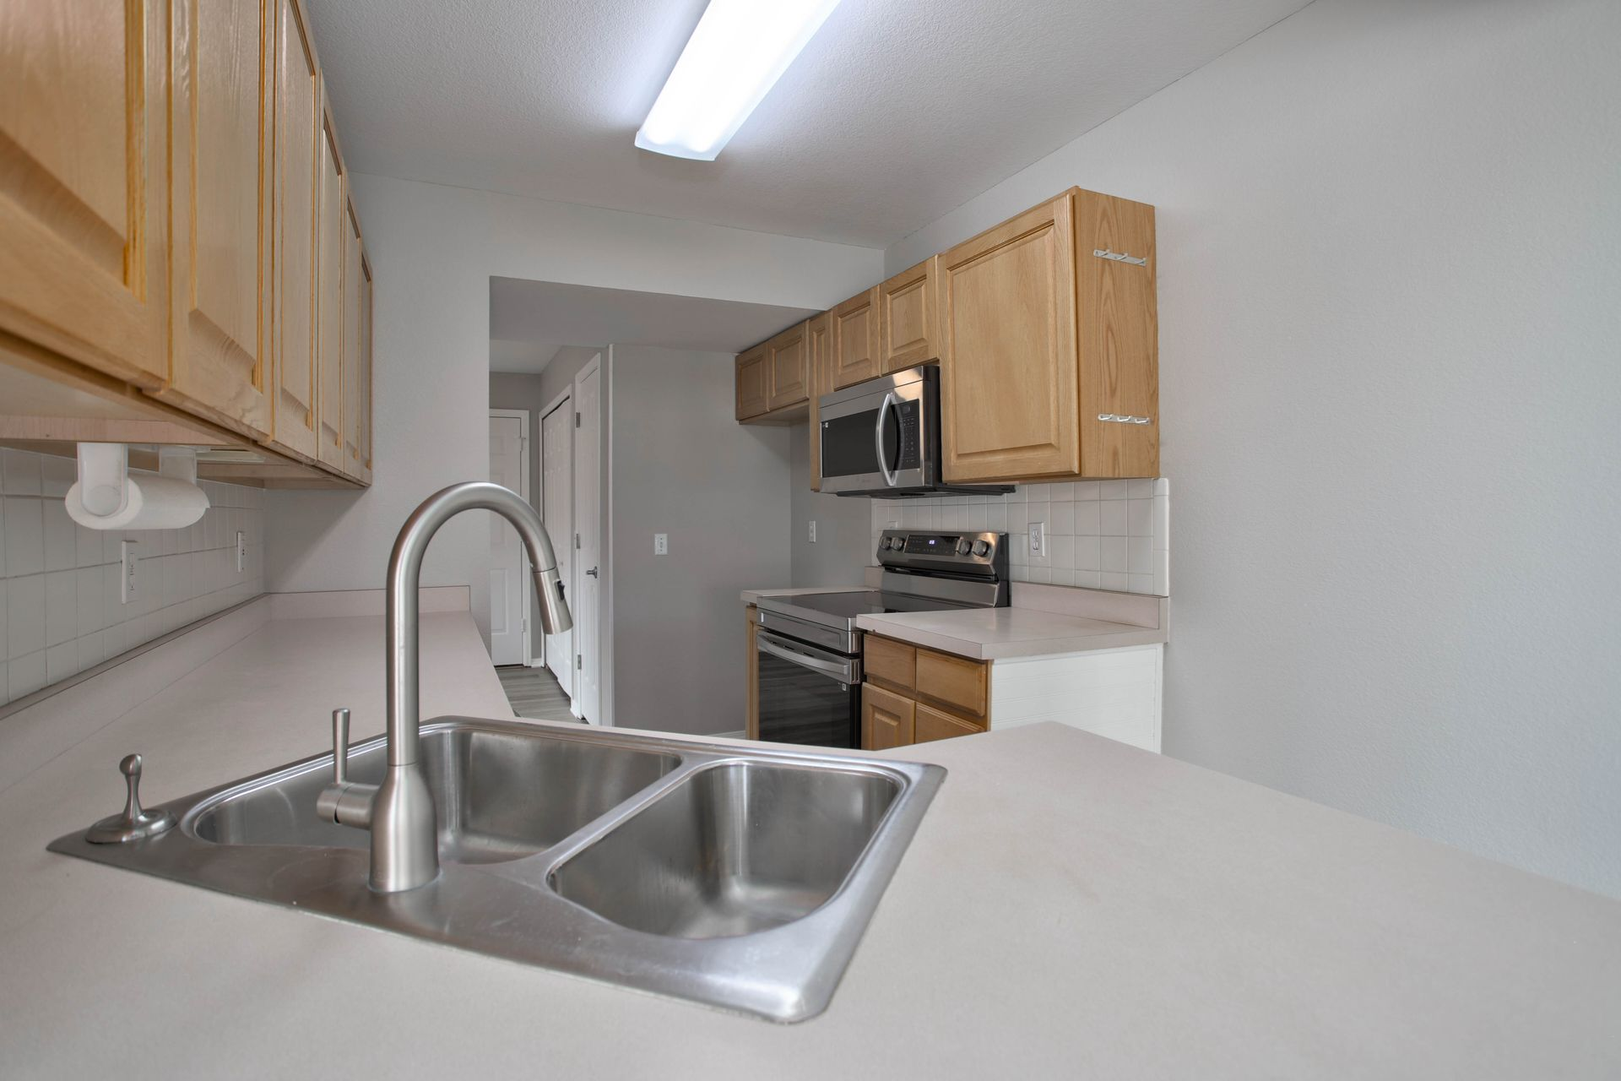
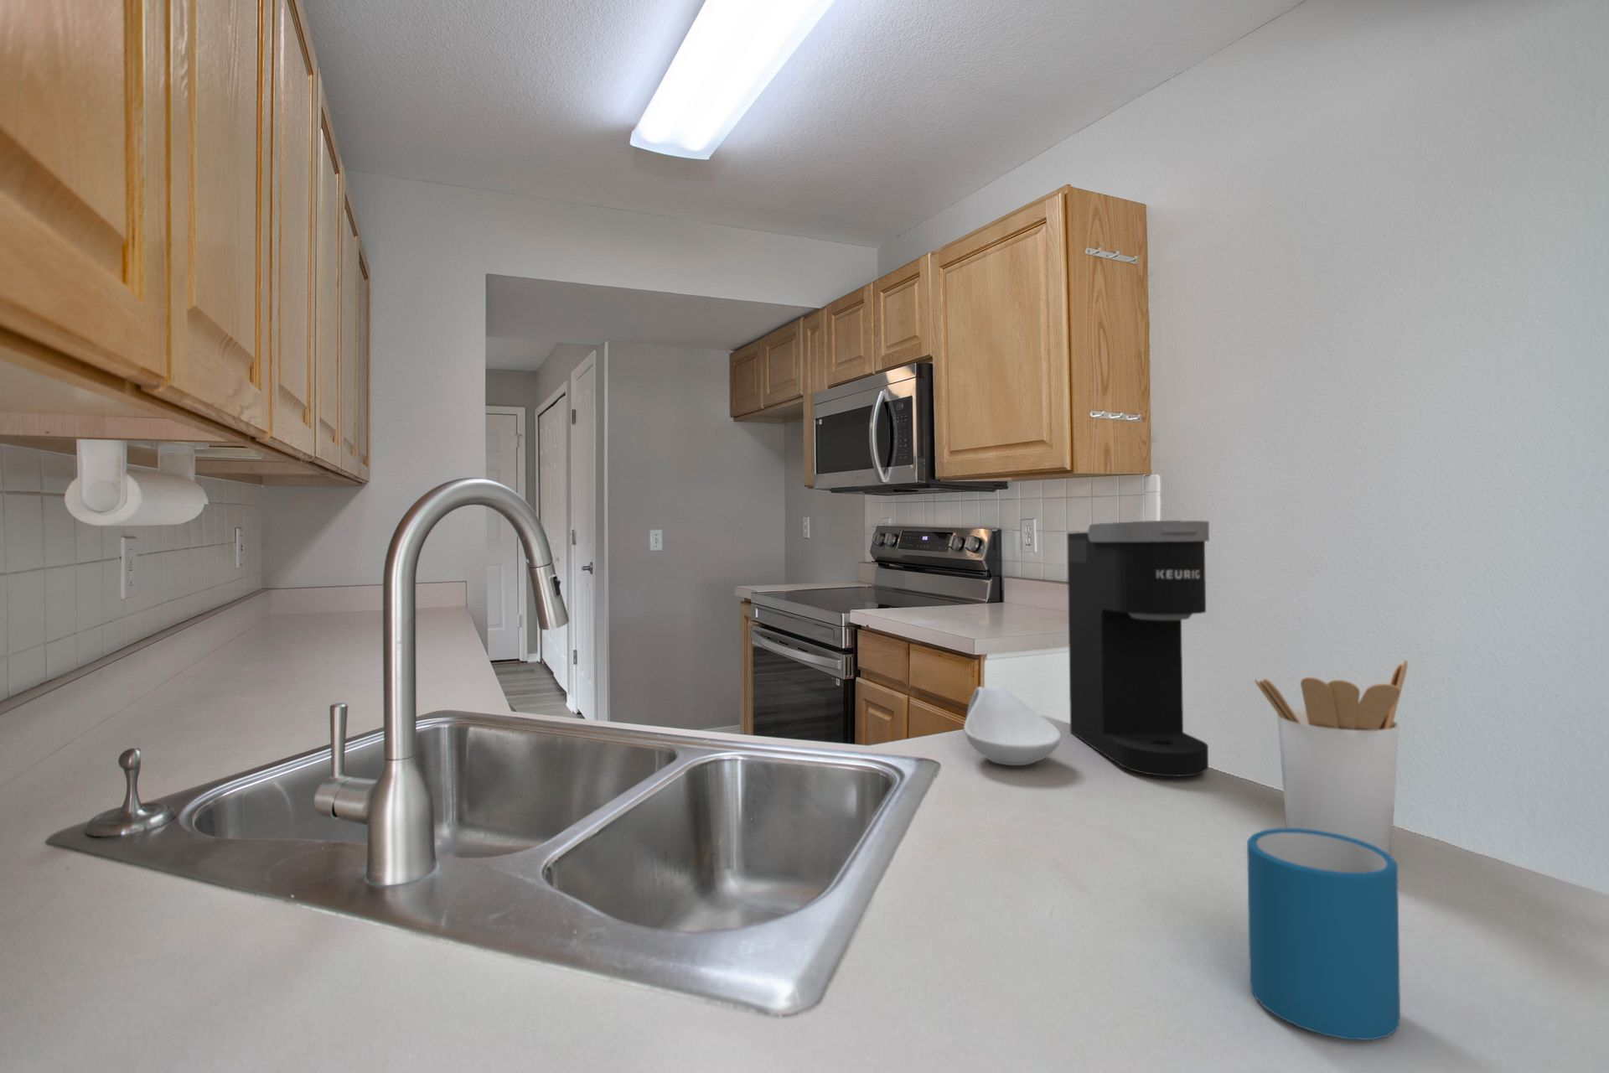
+ utensil holder [1253,659,1409,856]
+ coffee maker [1067,520,1210,777]
+ mug [1246,828,1401,1041]
+ spoon rest [963,686,1062,766]
